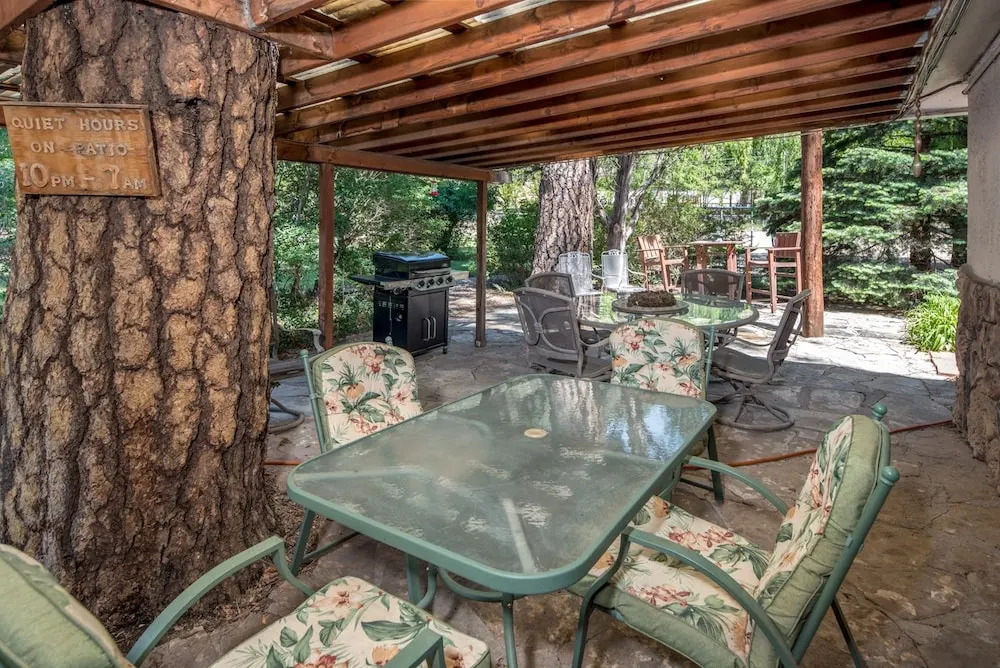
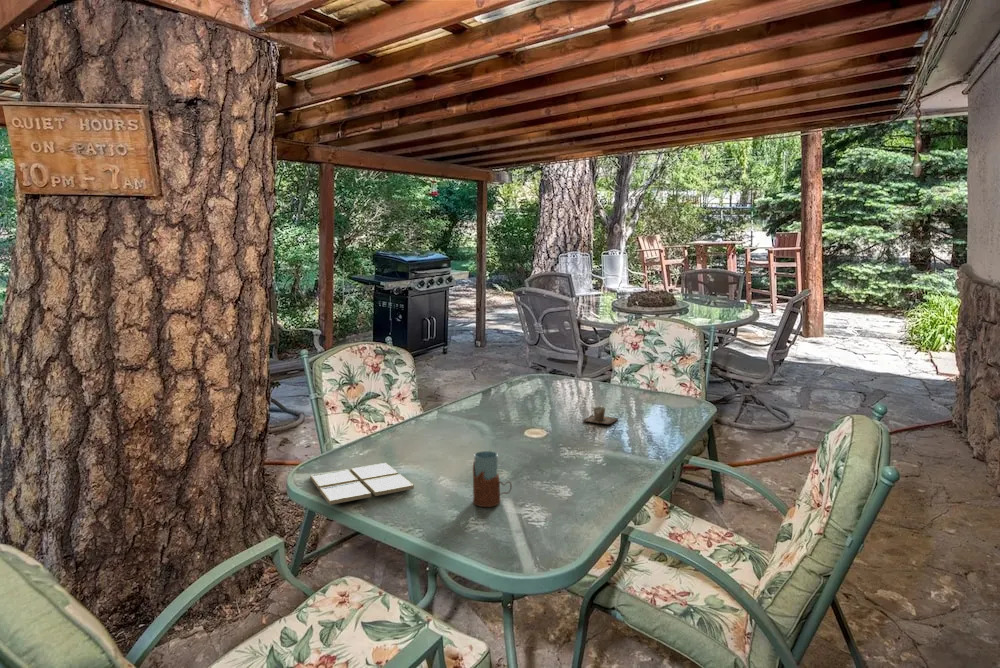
+ drinking glass [472,450,513,508]
+ cup [583,406,620,425]
+ drink coaster [309,462,415,506]
